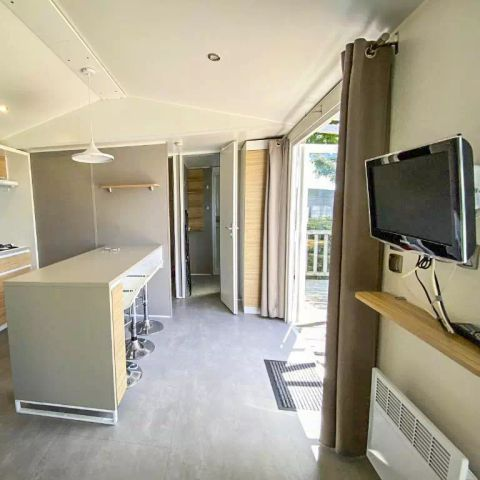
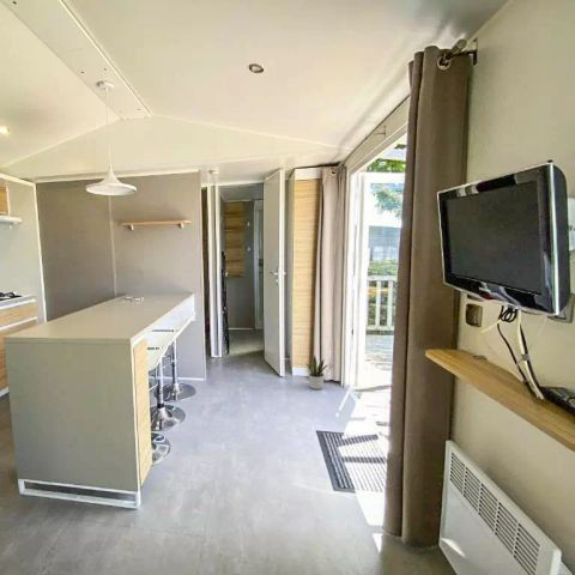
+ potted plant [304,355,329,391]
